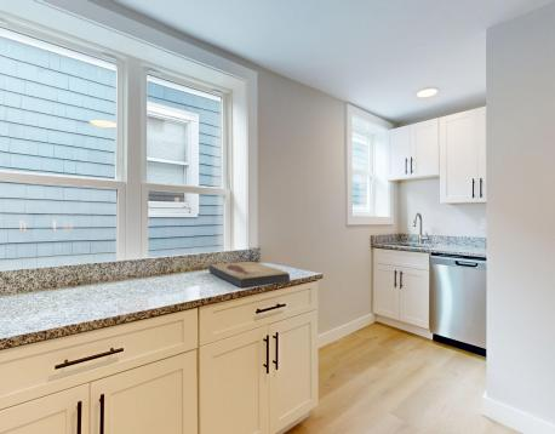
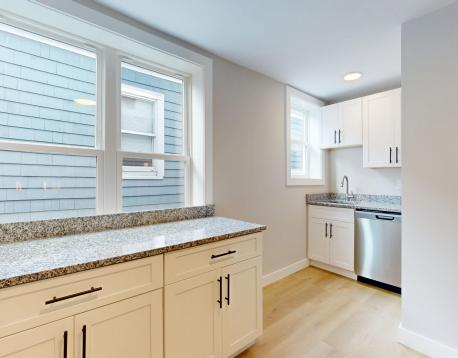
- fish fossil [208,261,291,289]
